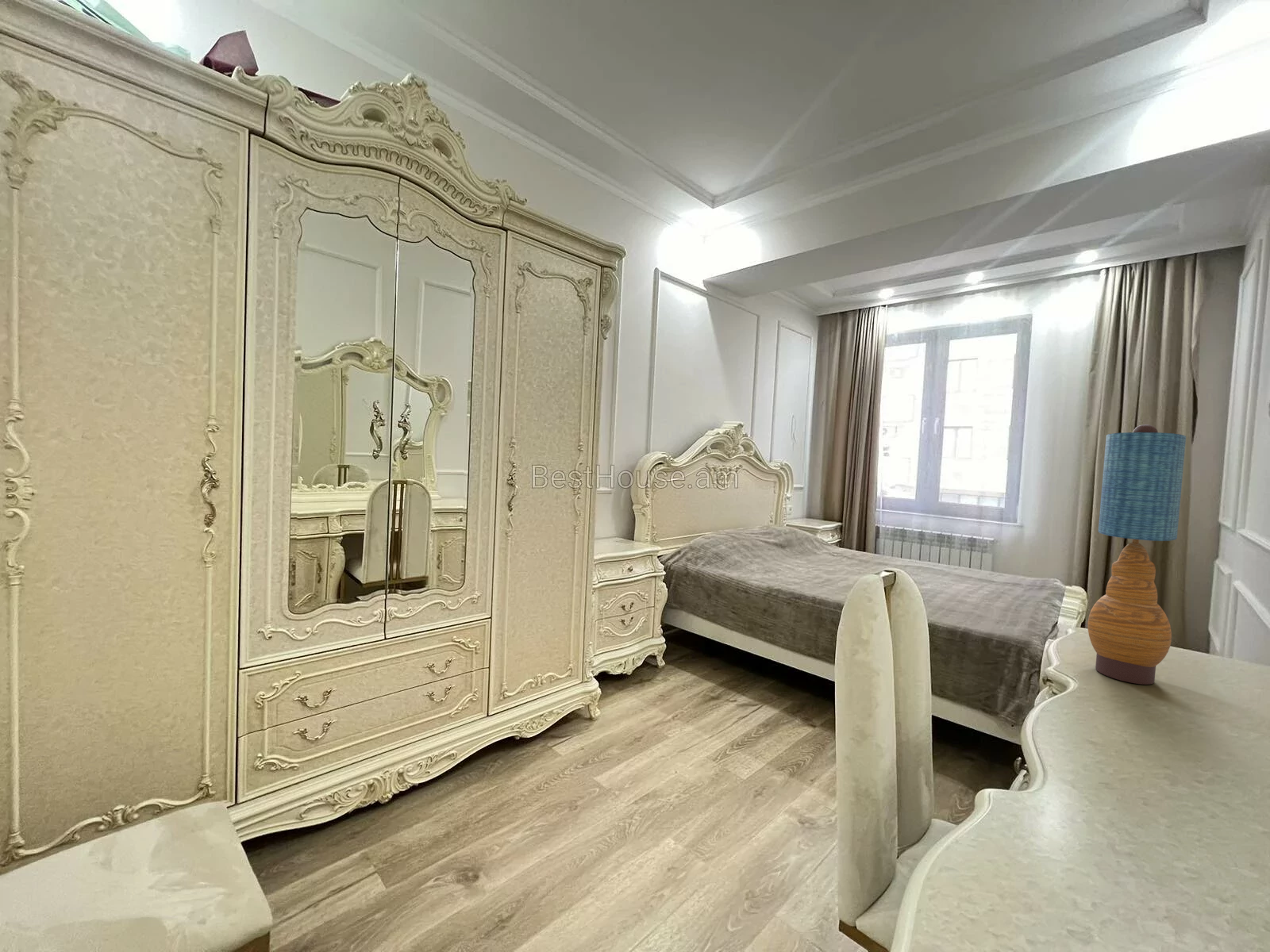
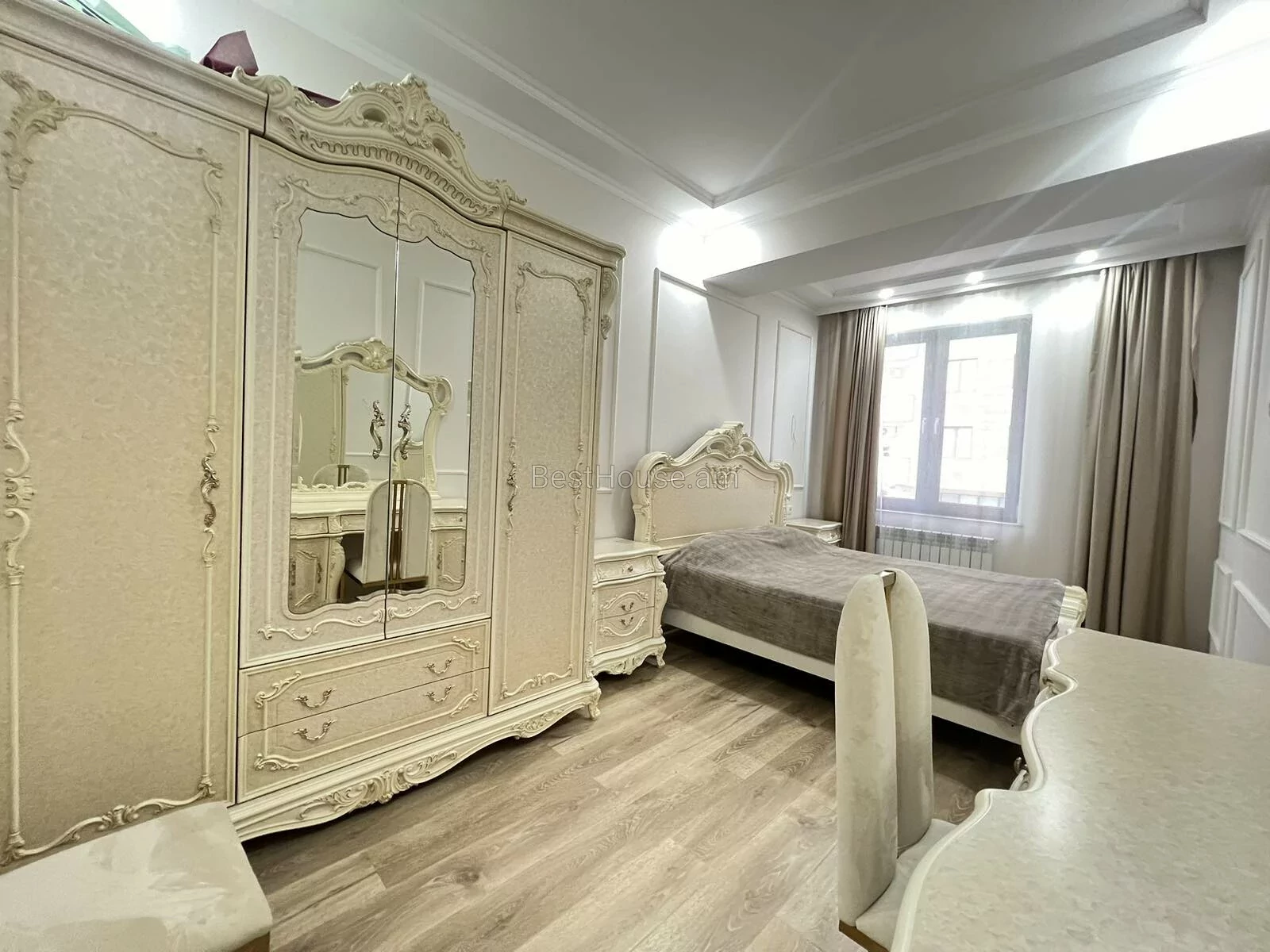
- table lamp [1087,424,1187,685]
